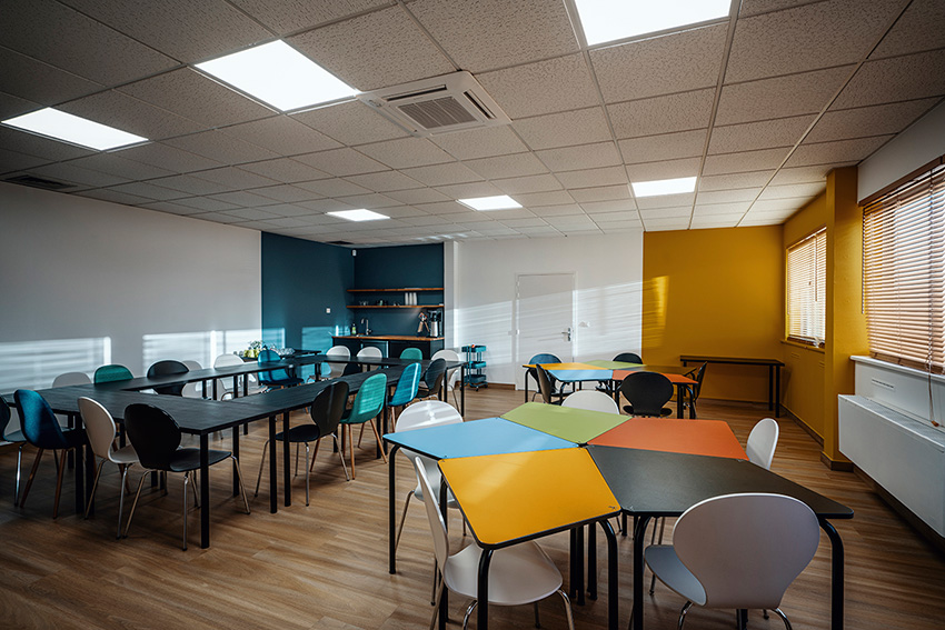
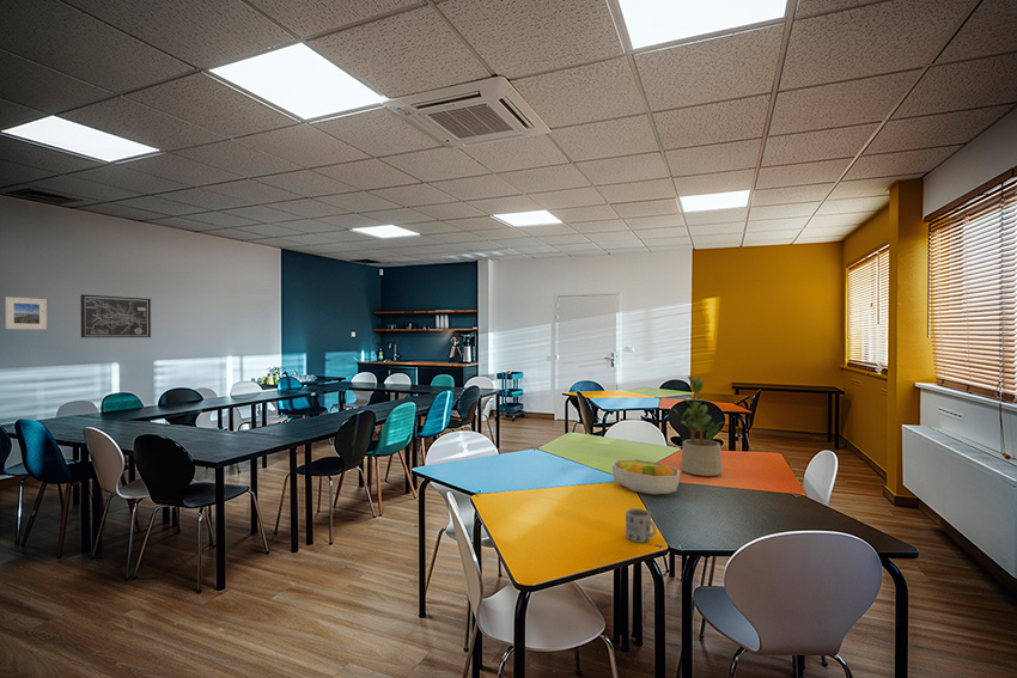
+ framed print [5,295,48,330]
+ mug [625,507,657,544]
+ wall art [80,293,152,338]
+ fruit bowl [611,458,681,496]
+ potted plant [672,374,725,477]
